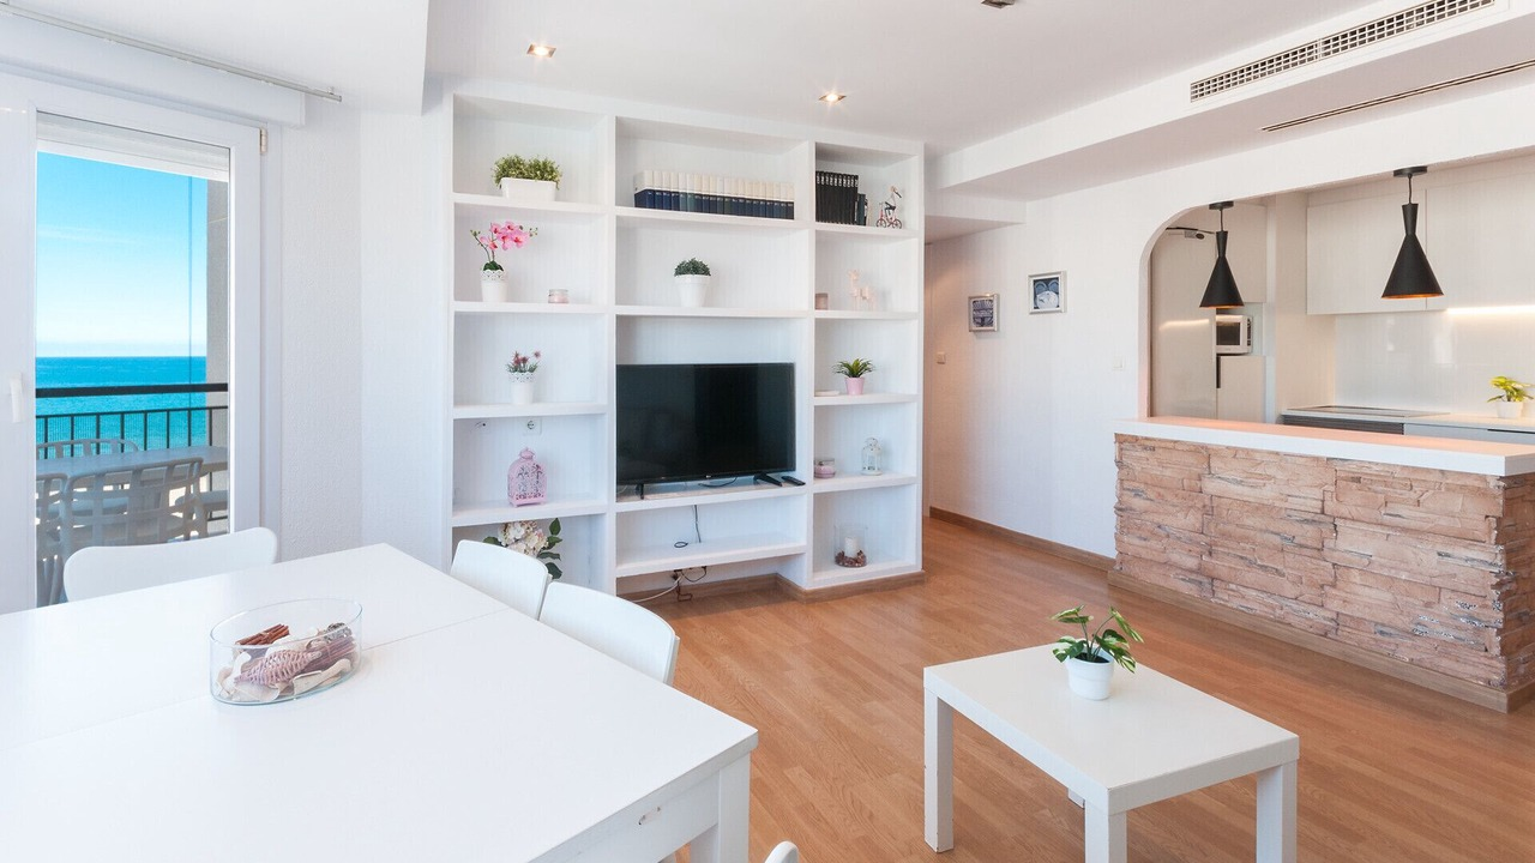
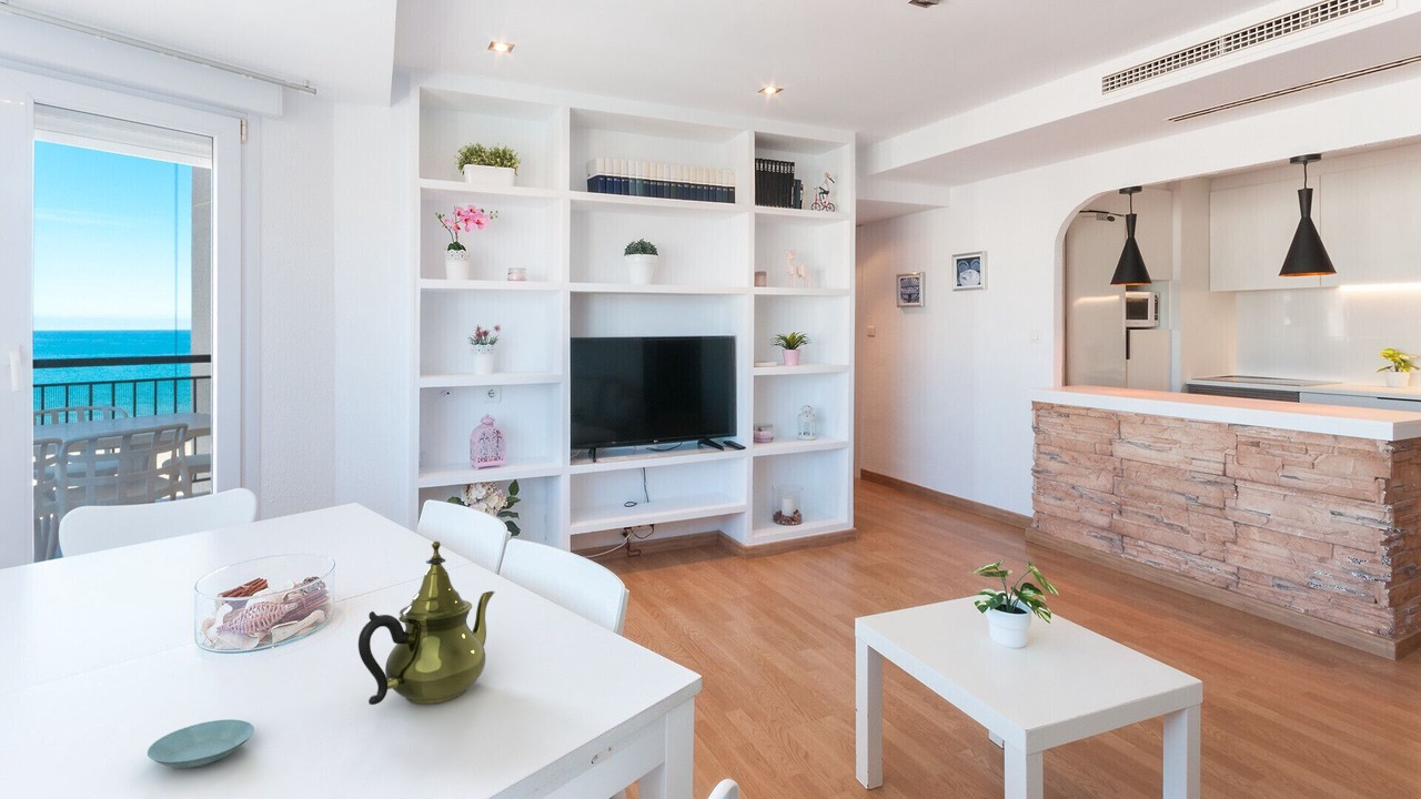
+ saucer [147,718,255,769]
+ teapot [357,540,496,706]
